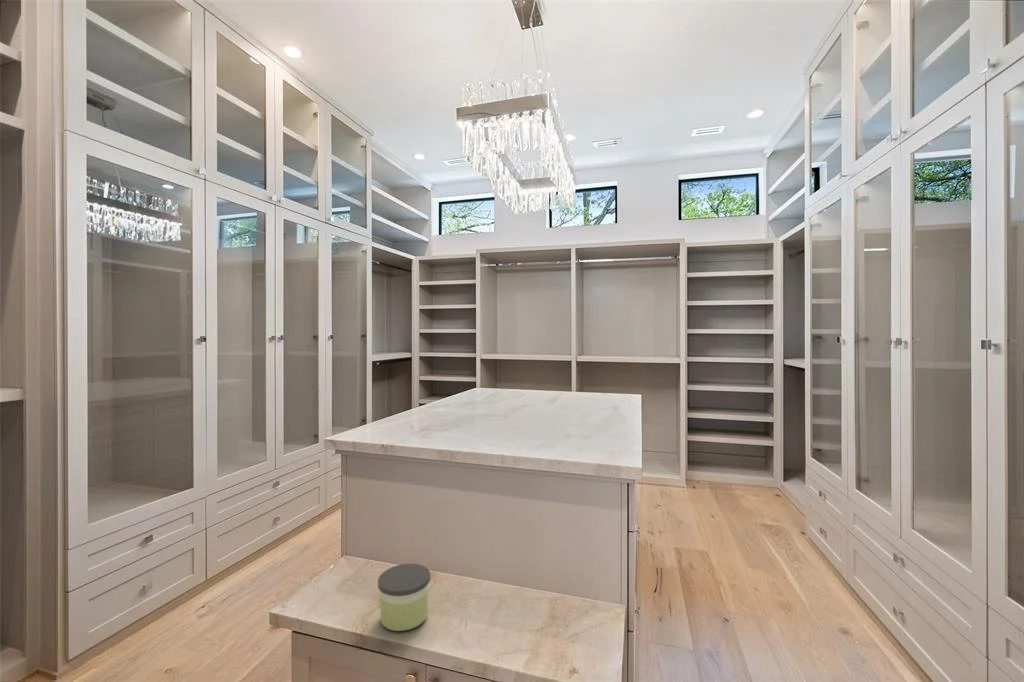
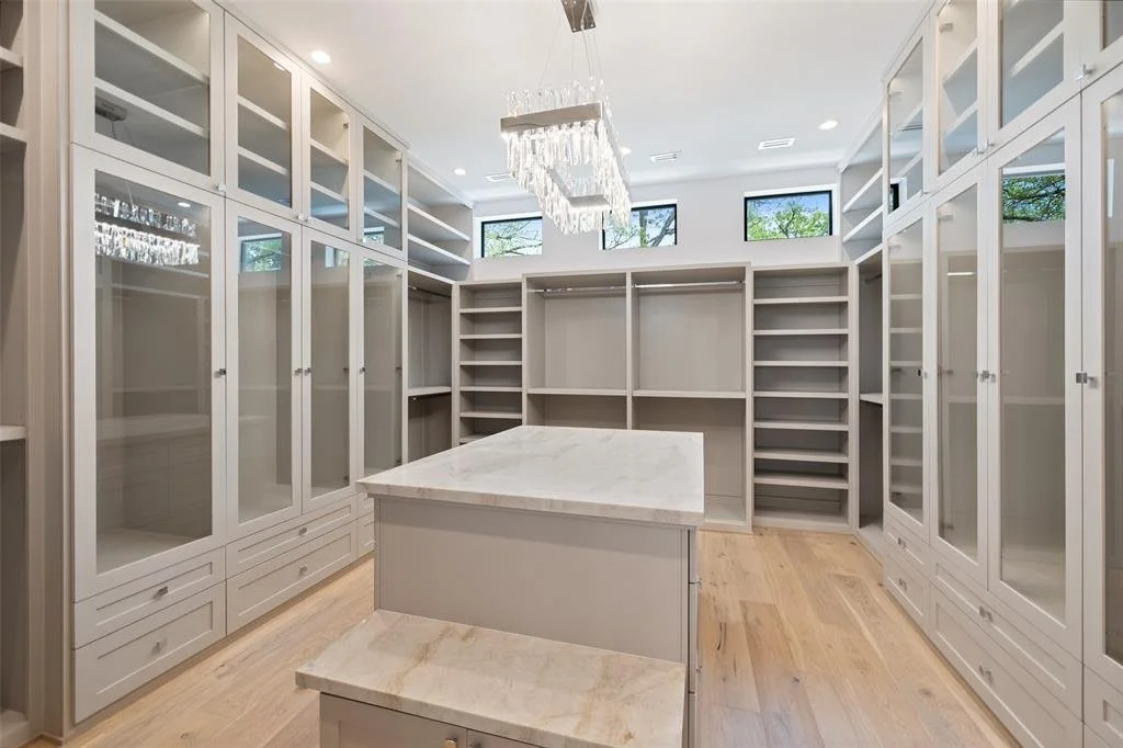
- candle [377,563,431,632]
